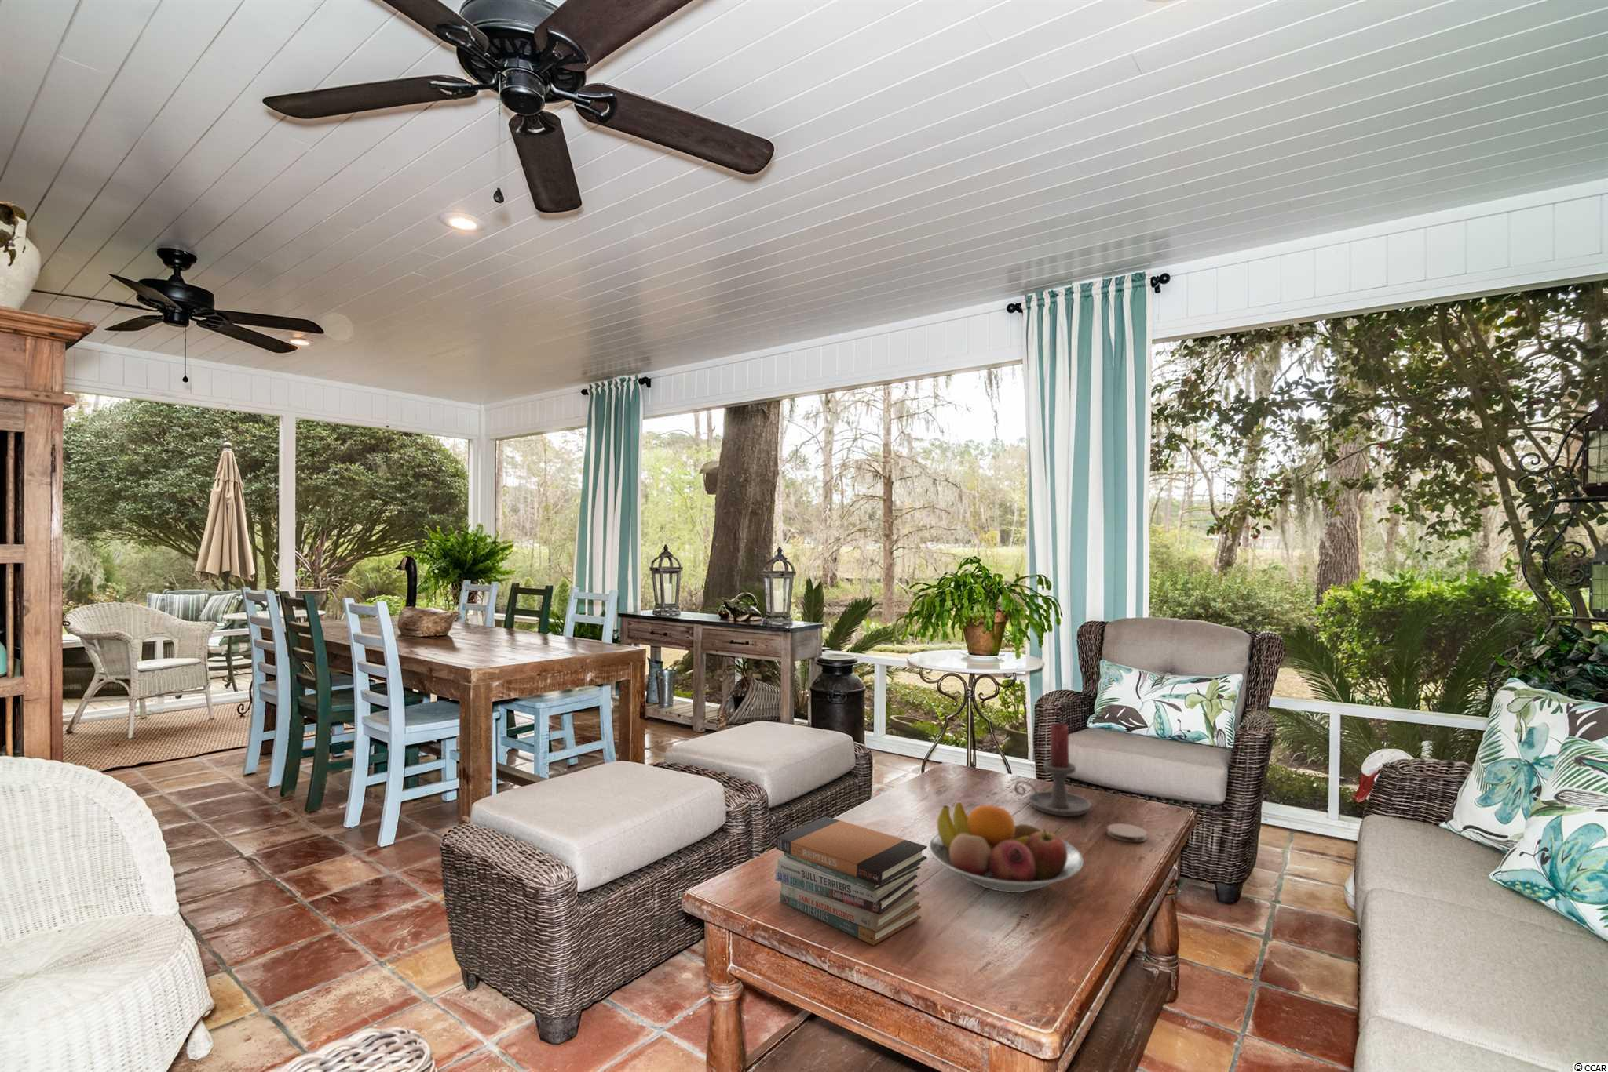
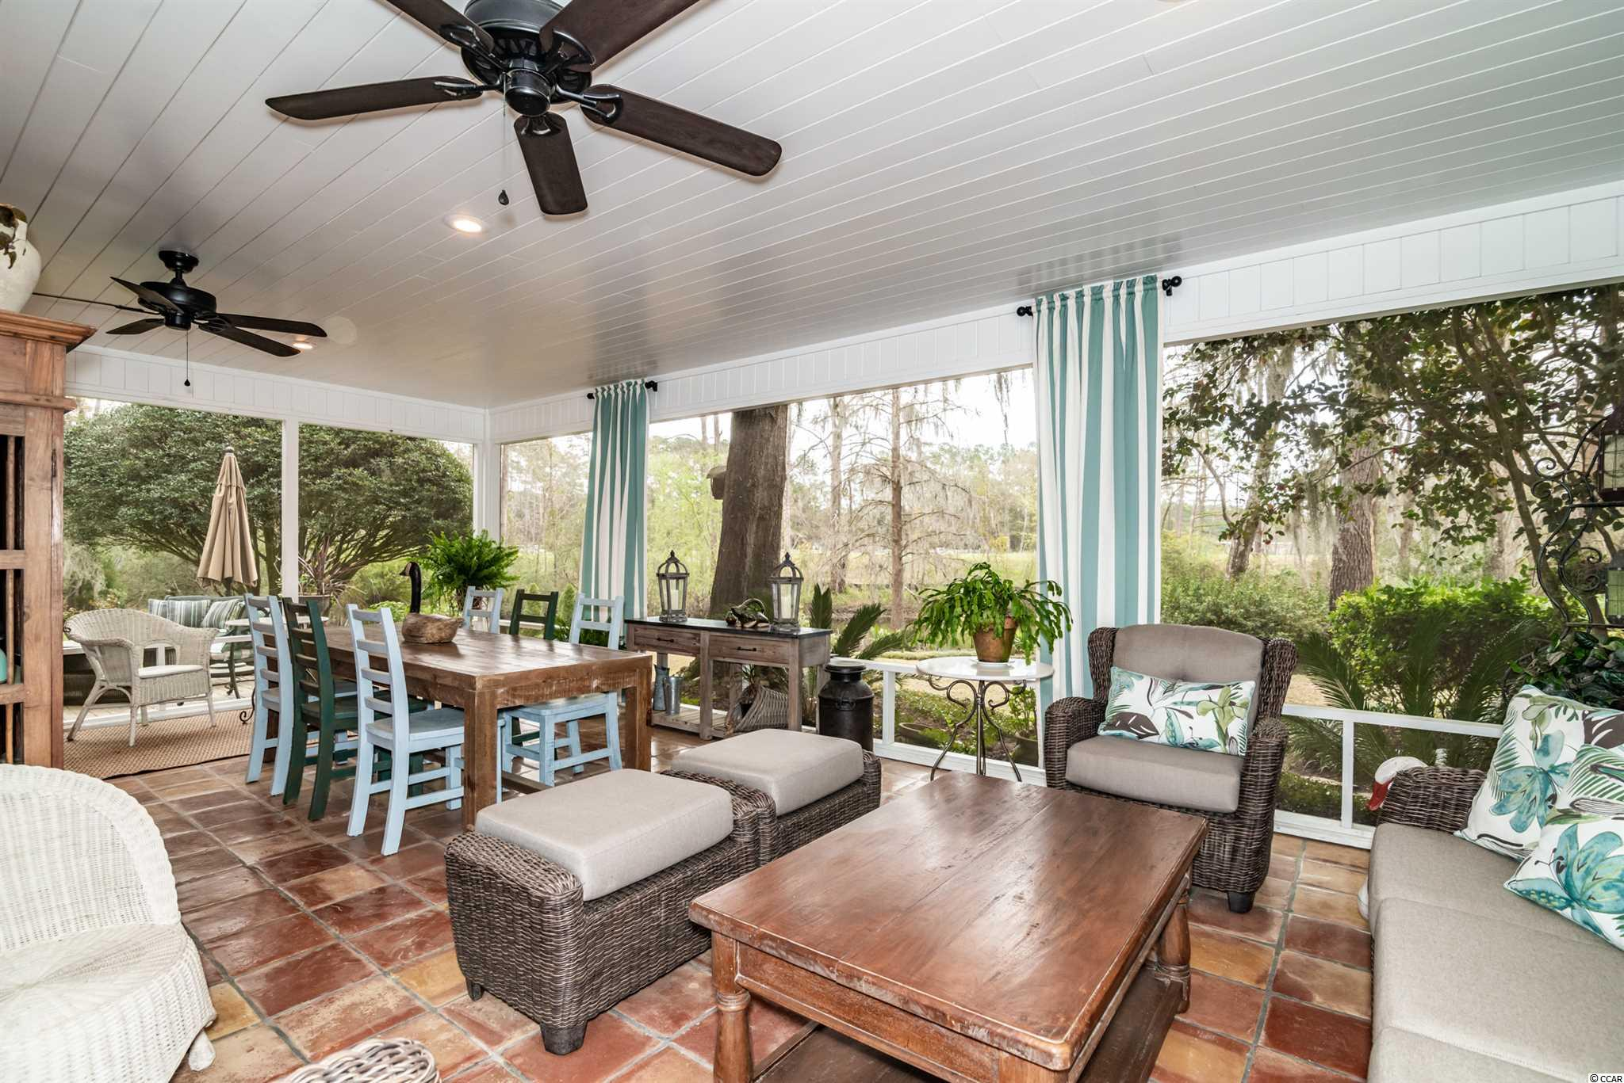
- book stack [775,816,928,946]
- fruit bowl [927,802,1085,894]
- coaster [1106,823,1148,843]
- candle holder [1014,723,1092,817]
